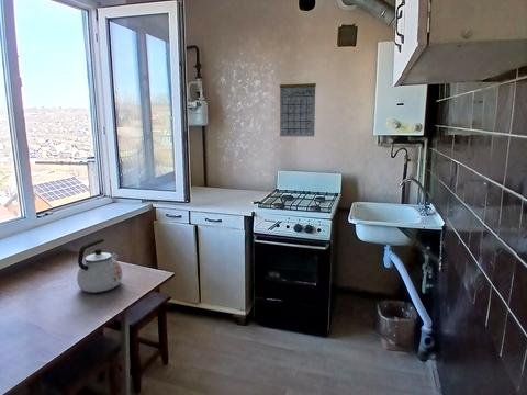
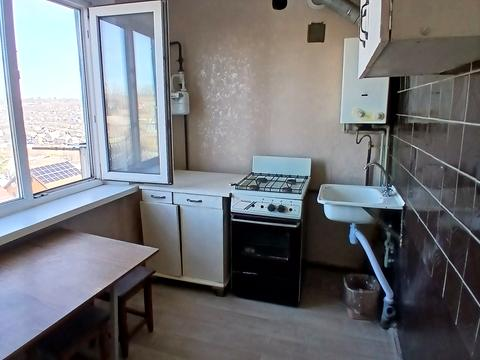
- kettle [76,238,123,294]
- calendar [279,71,317,137]
